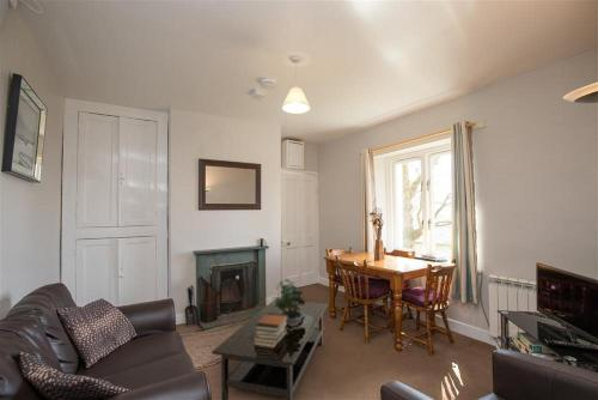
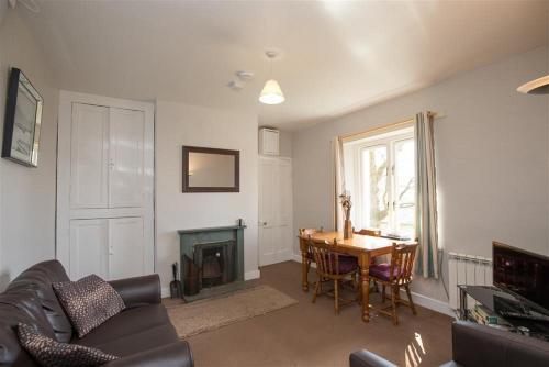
- book stack [254,313,288,347]
- coffee table [210,298,329,400]
- potted plant [271,278,306,326]
